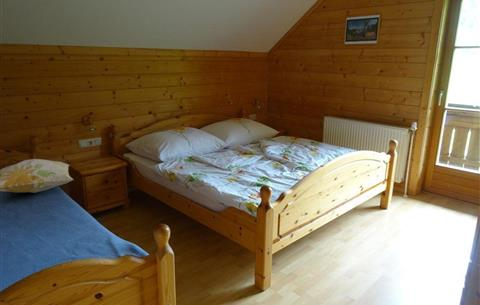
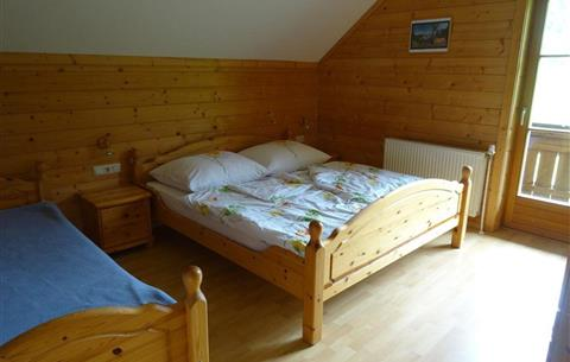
- decorative pillow [0,158,74,194]
